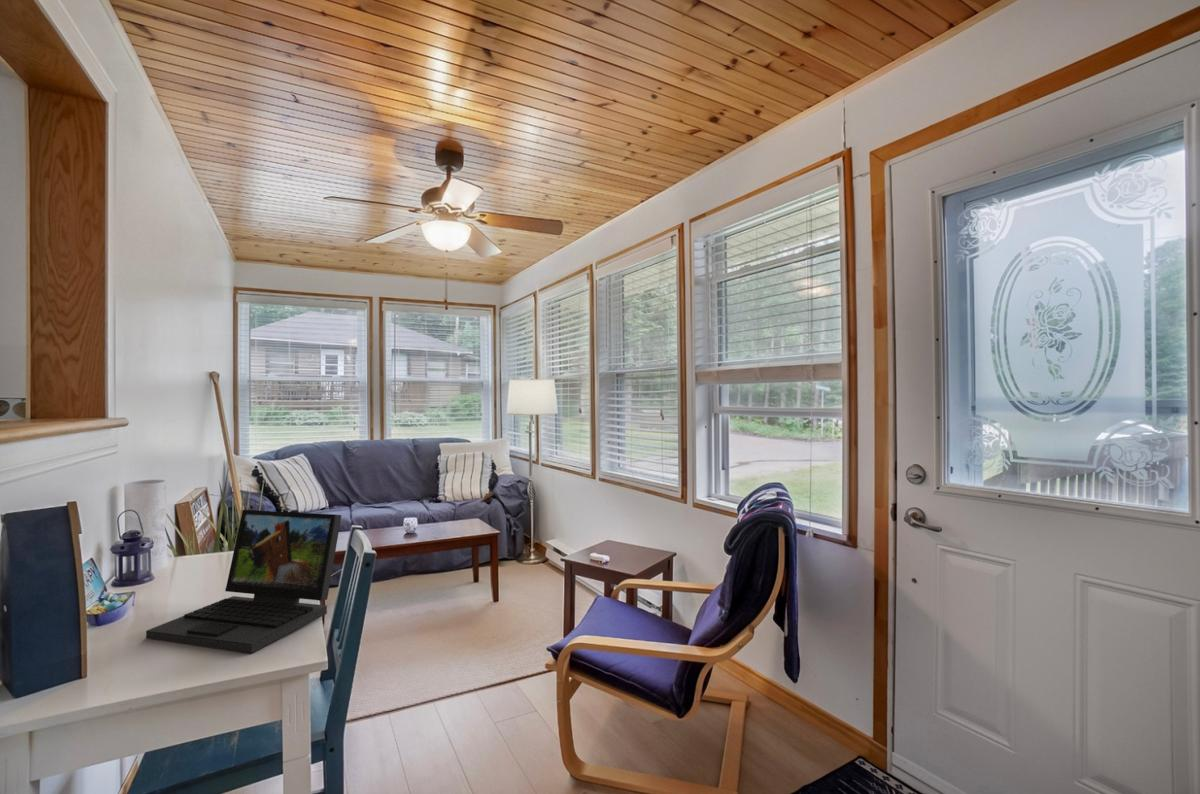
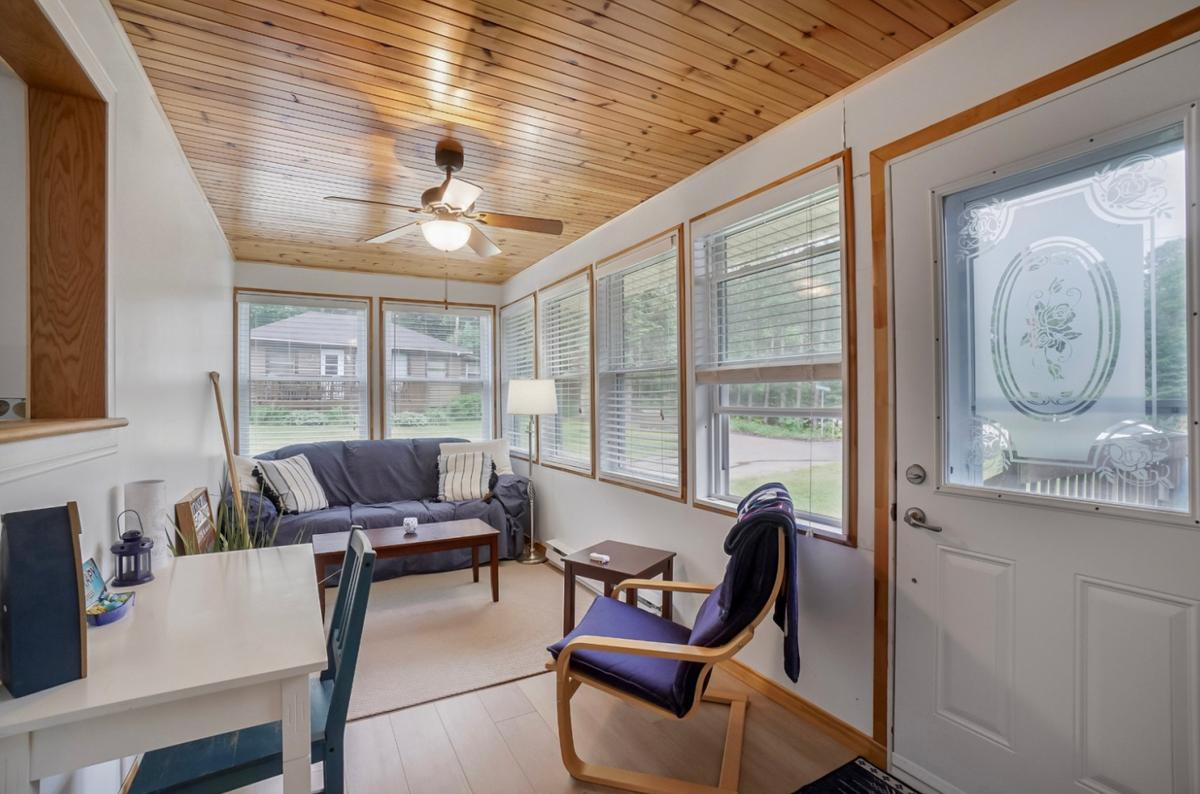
- laptop [145,509,342,655]
